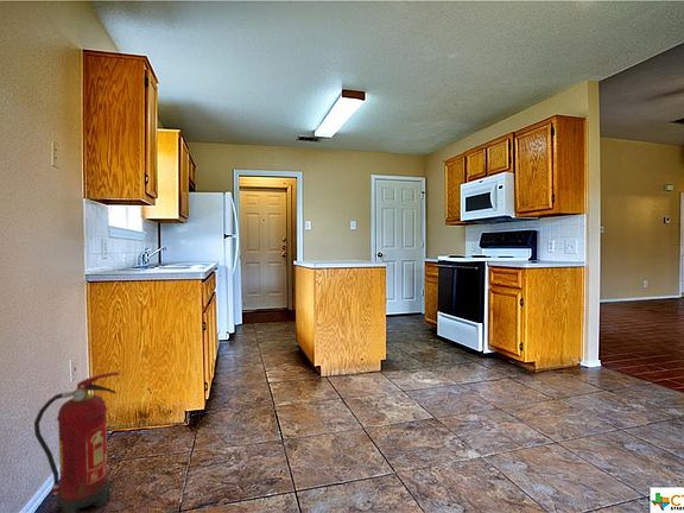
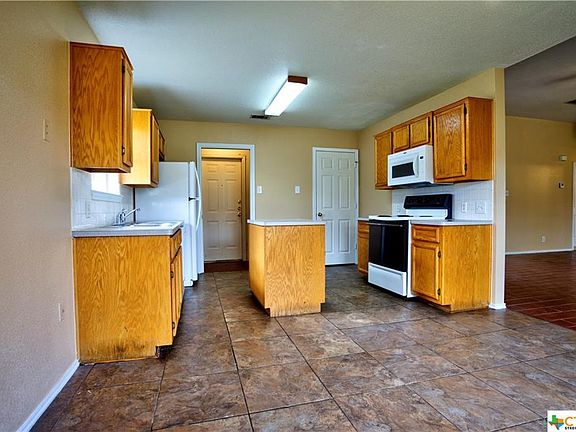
- fire extinguisher [33,370,121,513]
